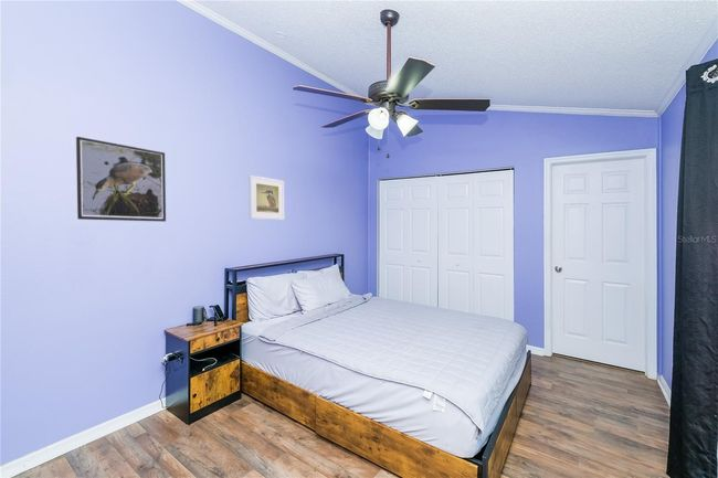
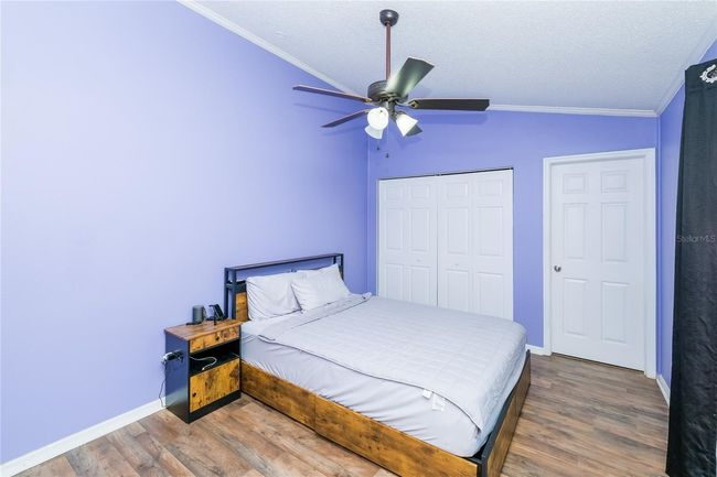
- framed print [75,136,167,223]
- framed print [249,174,285,221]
